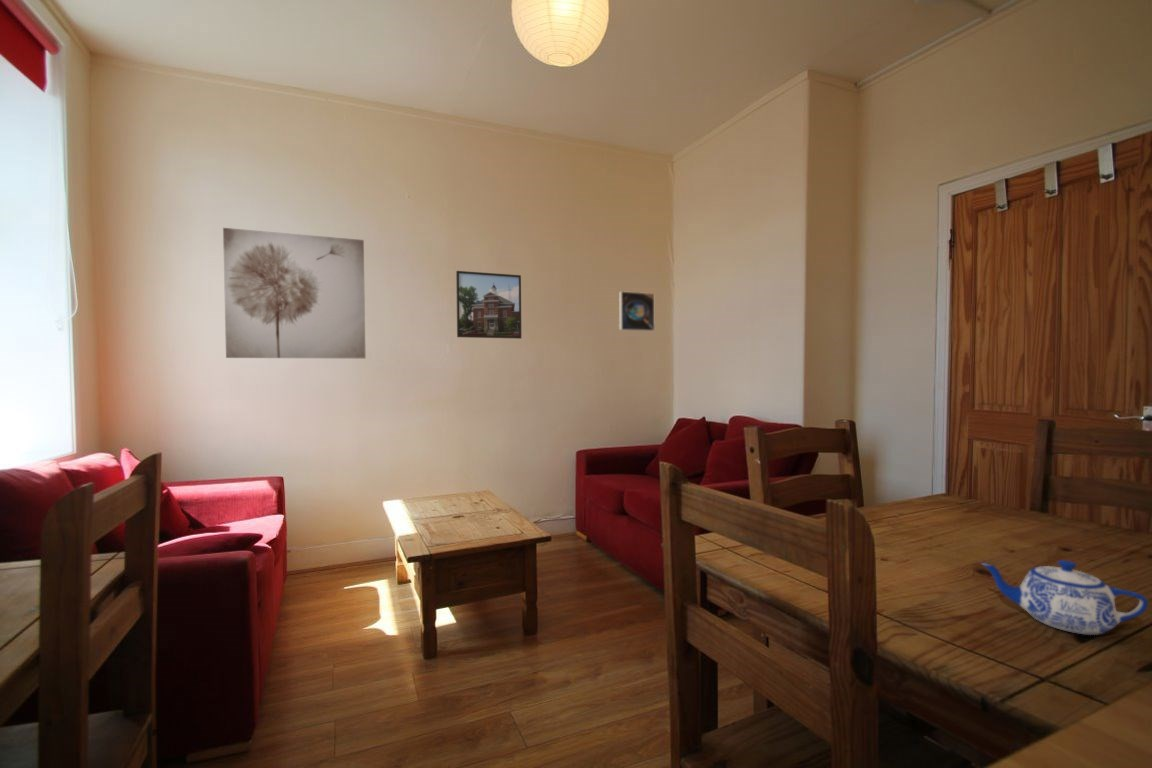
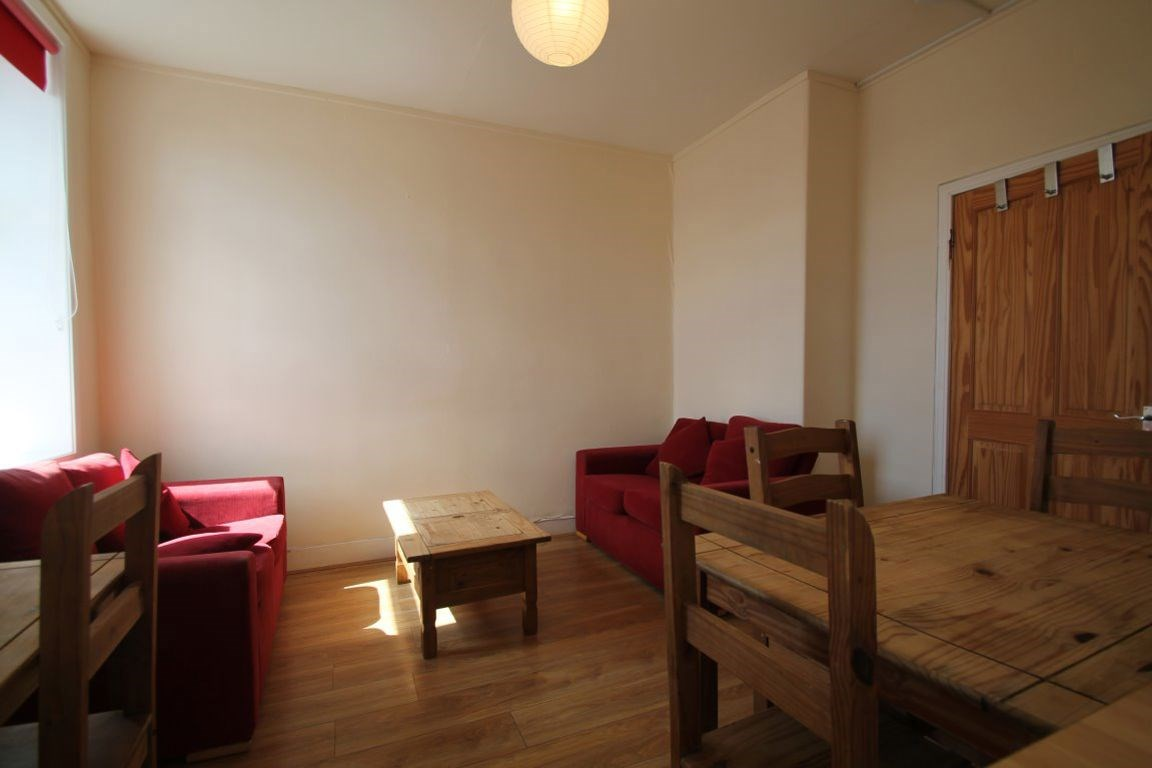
- wall art [222,227,367,359]
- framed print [618,290,656,332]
- teapot [979,559,1149,636]
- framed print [455,270,523,340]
